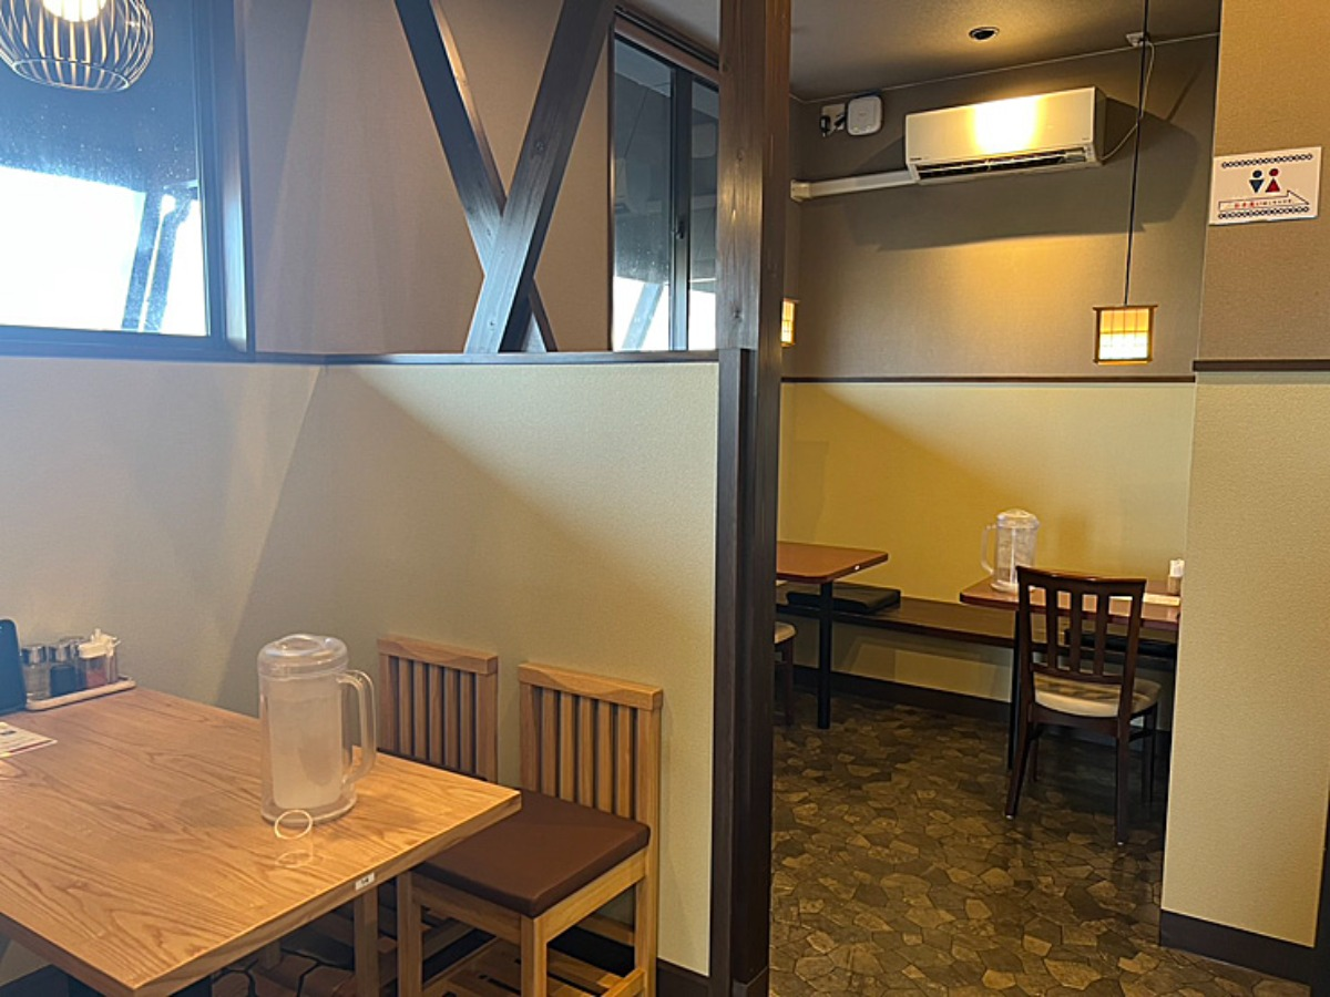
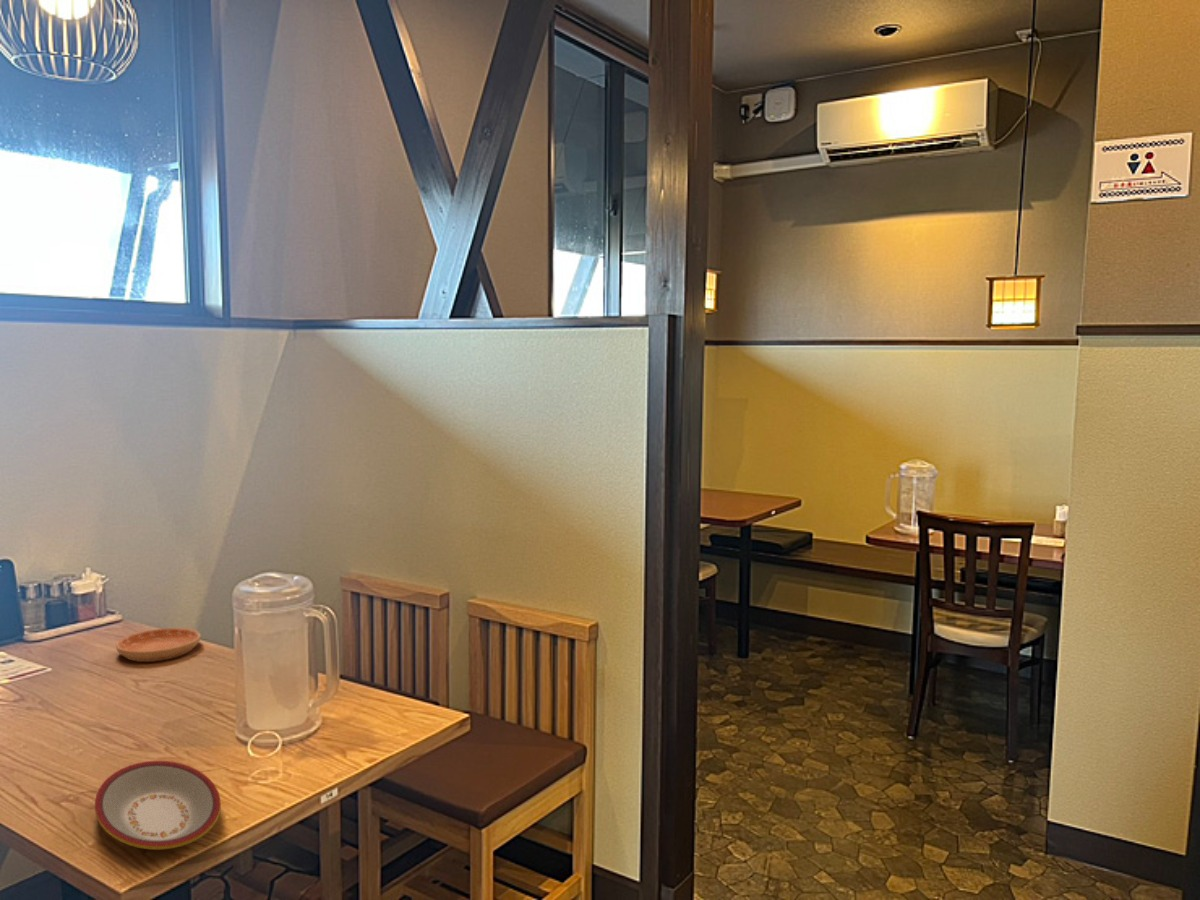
+ saucer [115,627,202,663]
+ plate [94,760,222,851]
